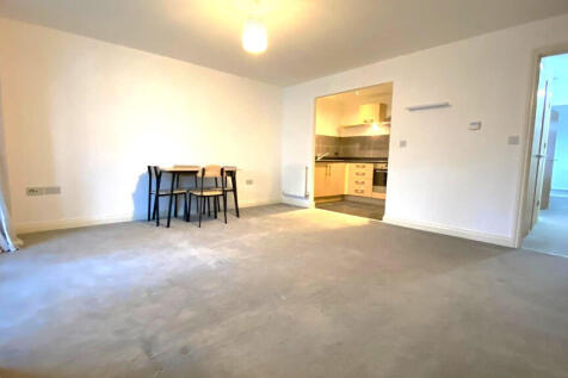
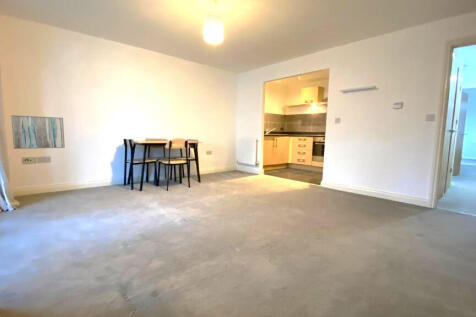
+ wall art [10,114,66,150]
